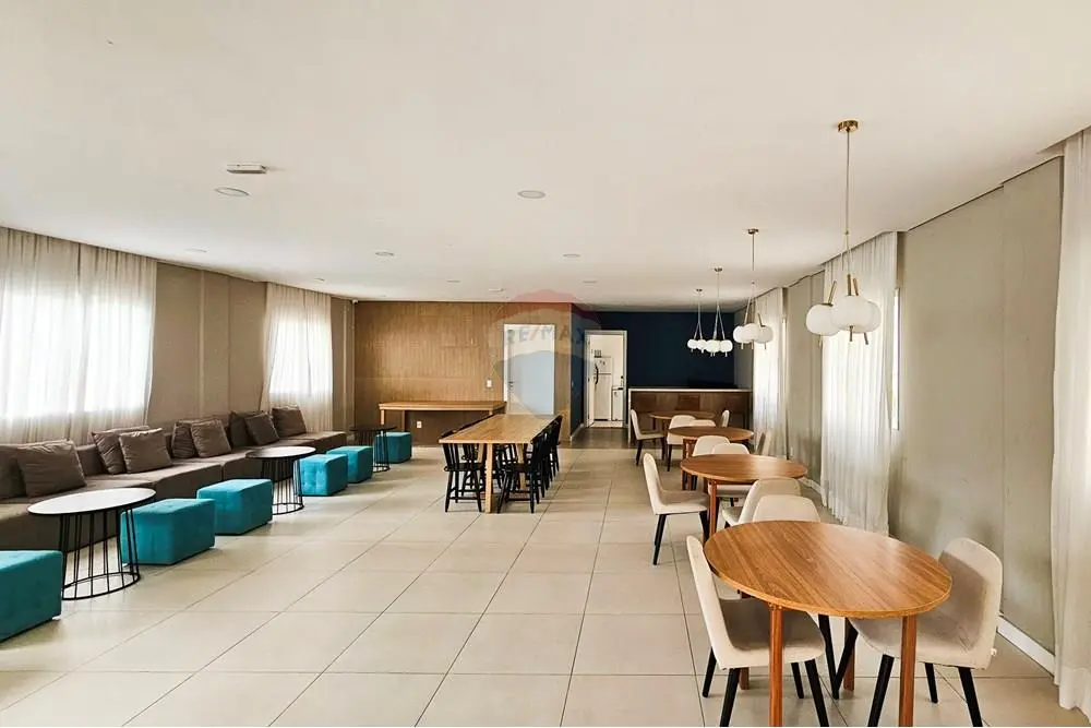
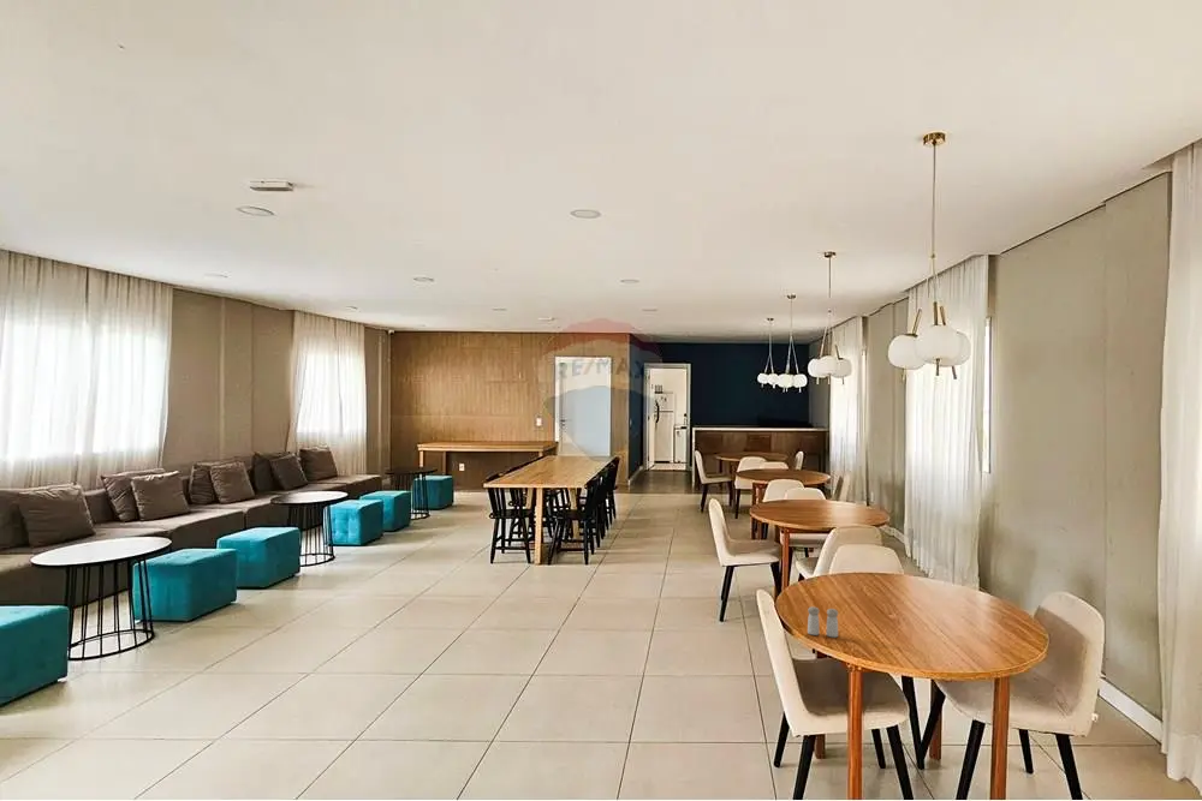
+ salt and pepper shaker [807,605,839,639]
